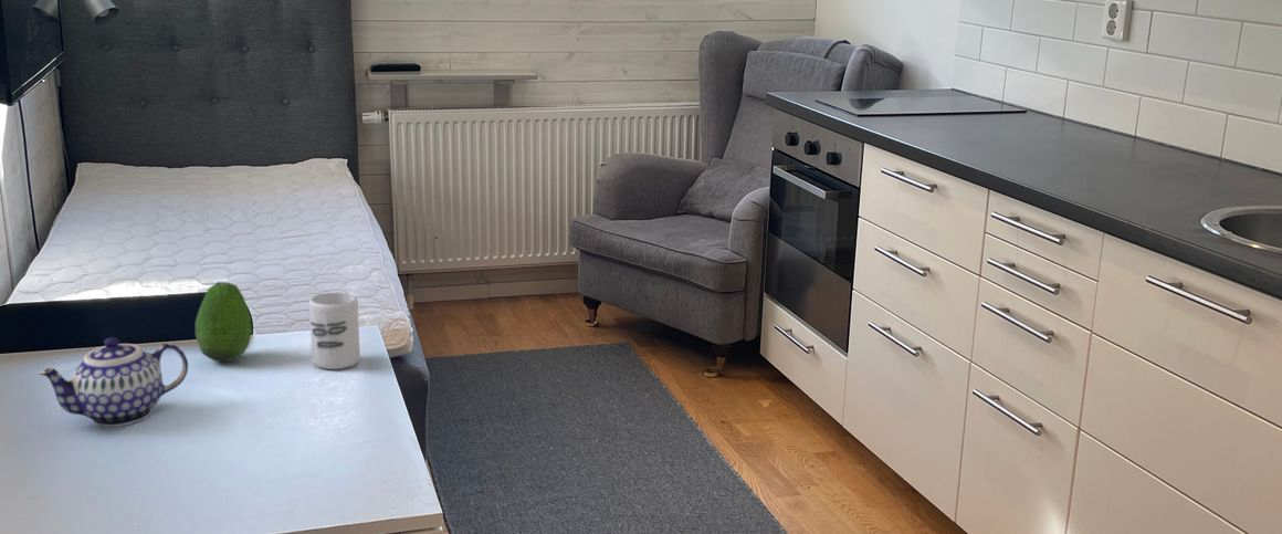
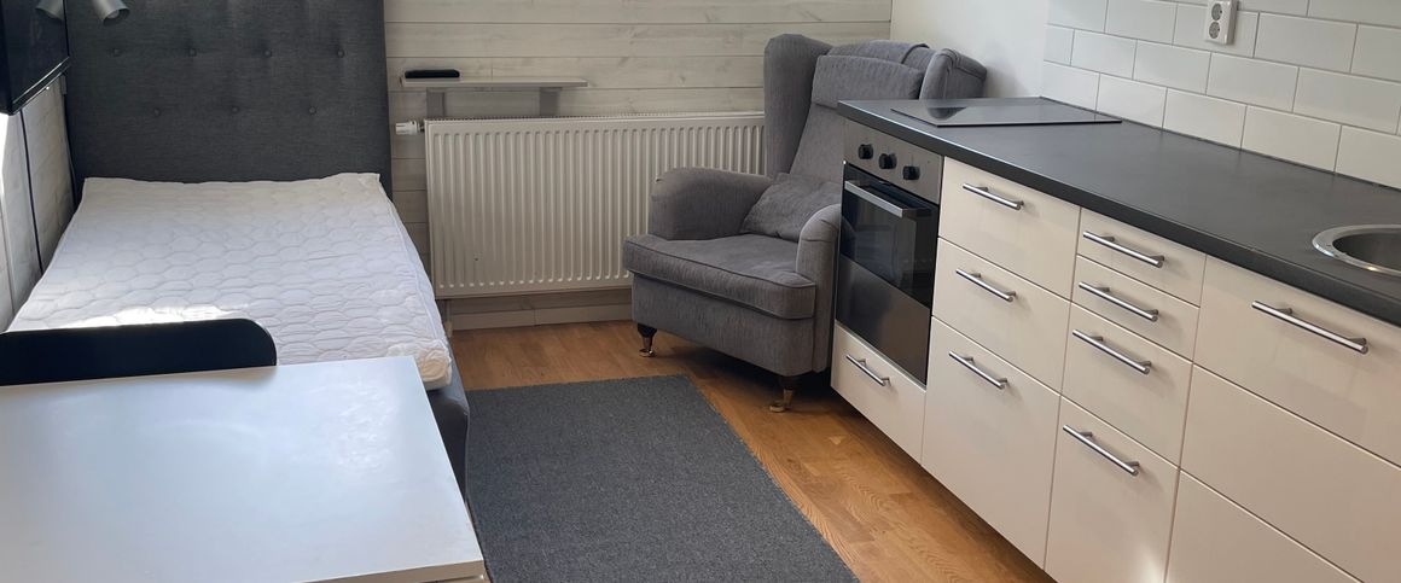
- fruit [195,281,253,363]
- cup [308,292,361,370]
- teapot [38,336,189,428]
